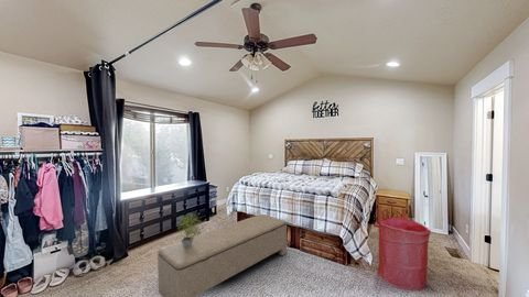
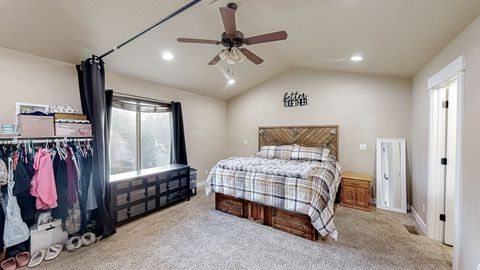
- potted plant [176,212,204,248]
- laundry hamper [377,217,432,292]
- bench [156,213,288,297]
